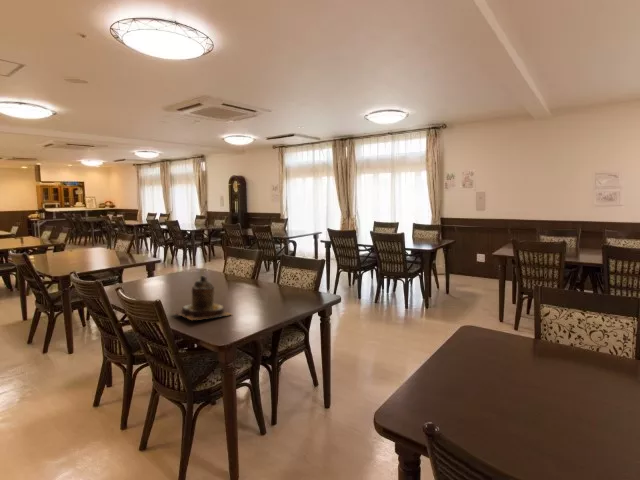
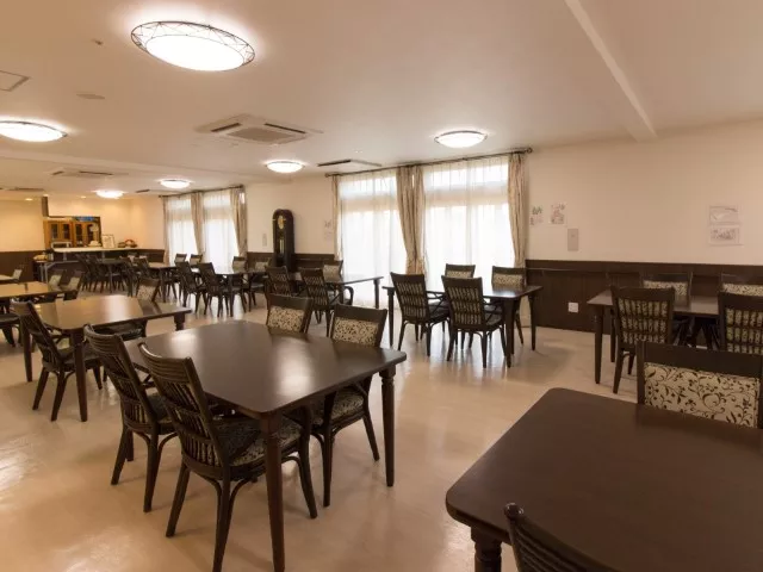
- teapot [169,275,234,321]
